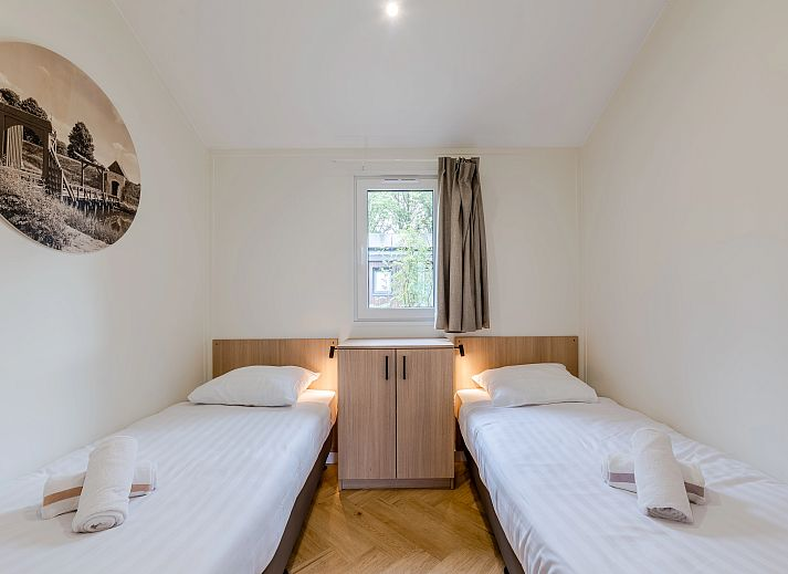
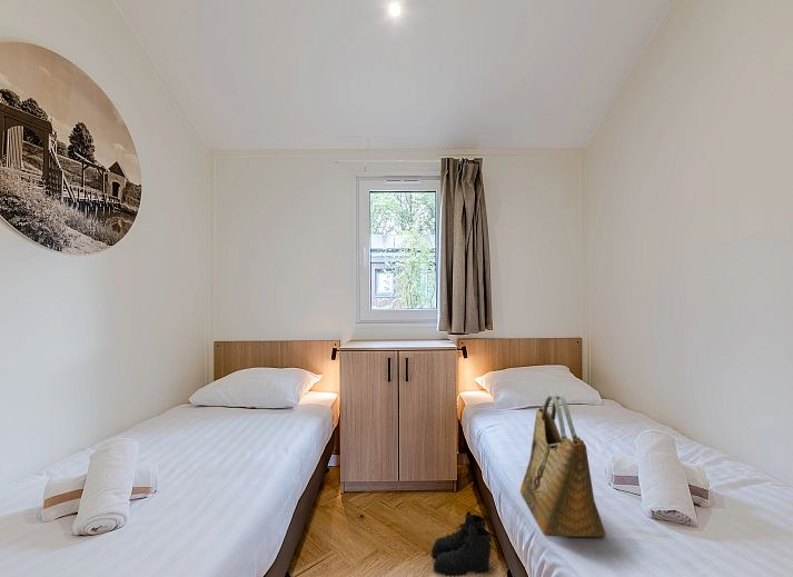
+ boots [430,510,494,577]
+ grocery bag [519,392,607,538]
